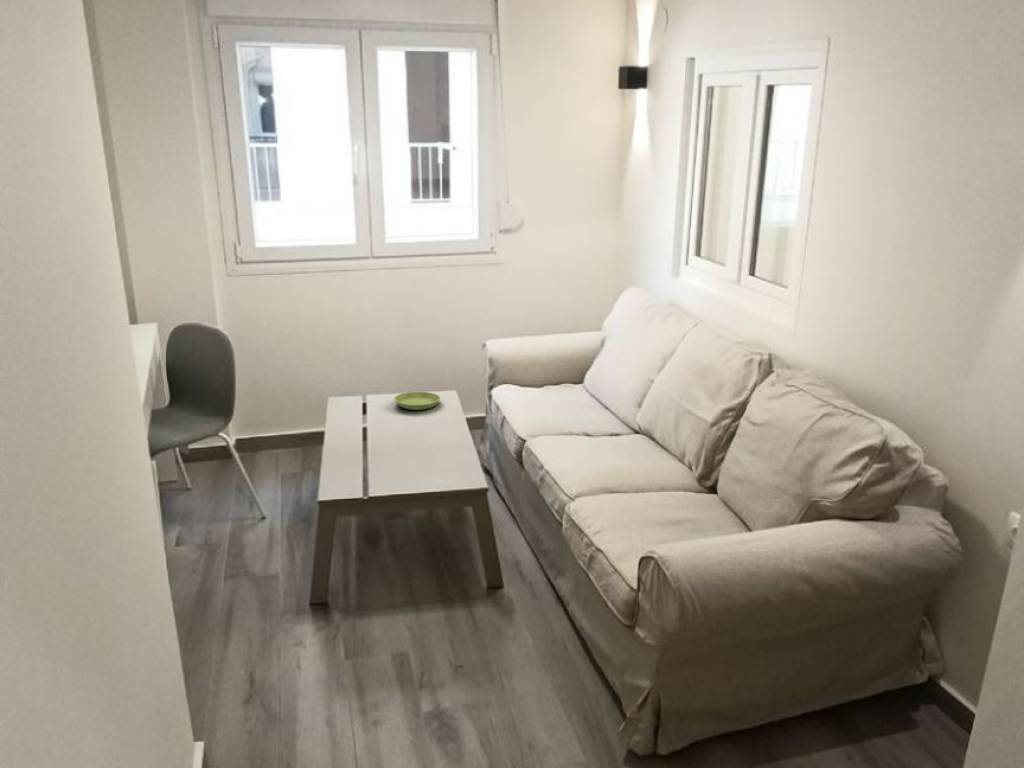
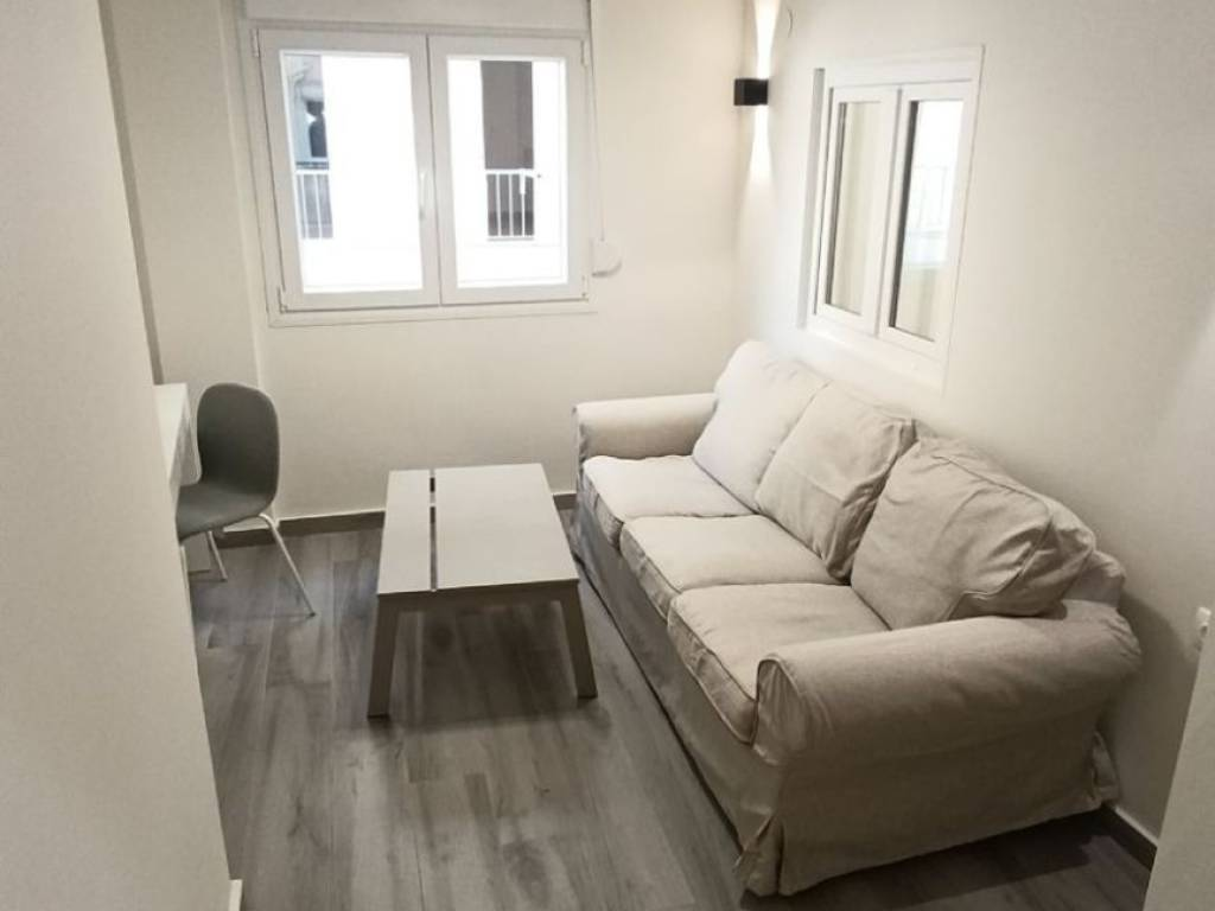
- saucer [393,391,441,411]
